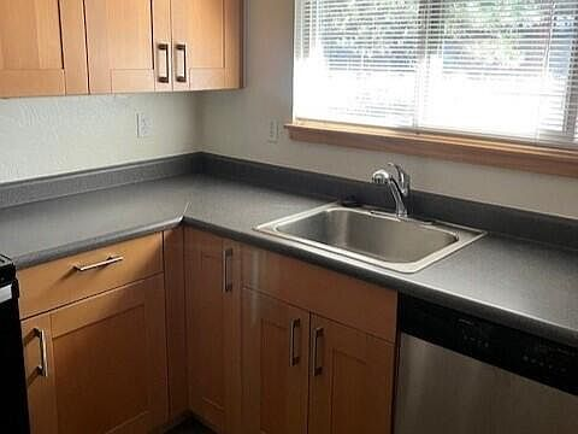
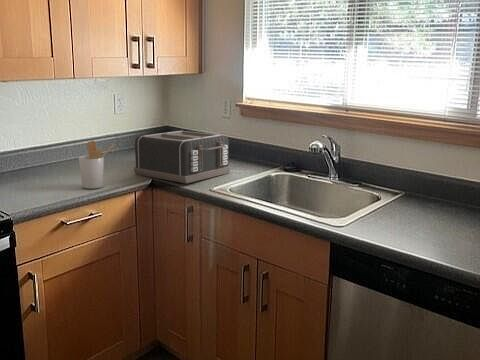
+ toaster [133,130,231,184]
+ utensil holder [78,140,116,190]
